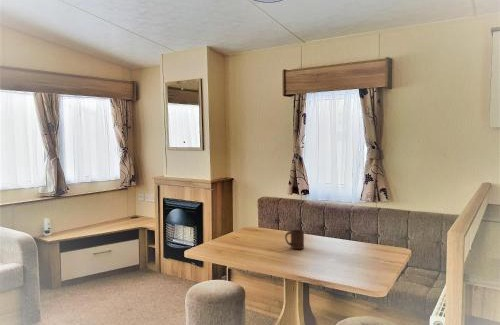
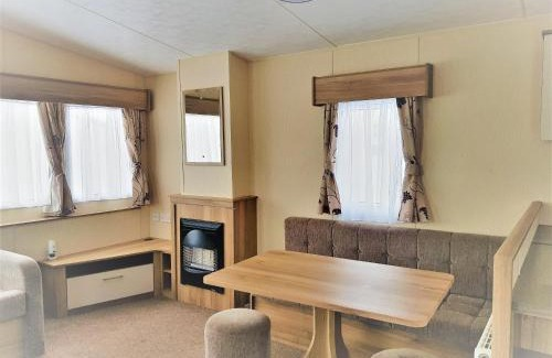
- cup [284,229,305,250]
